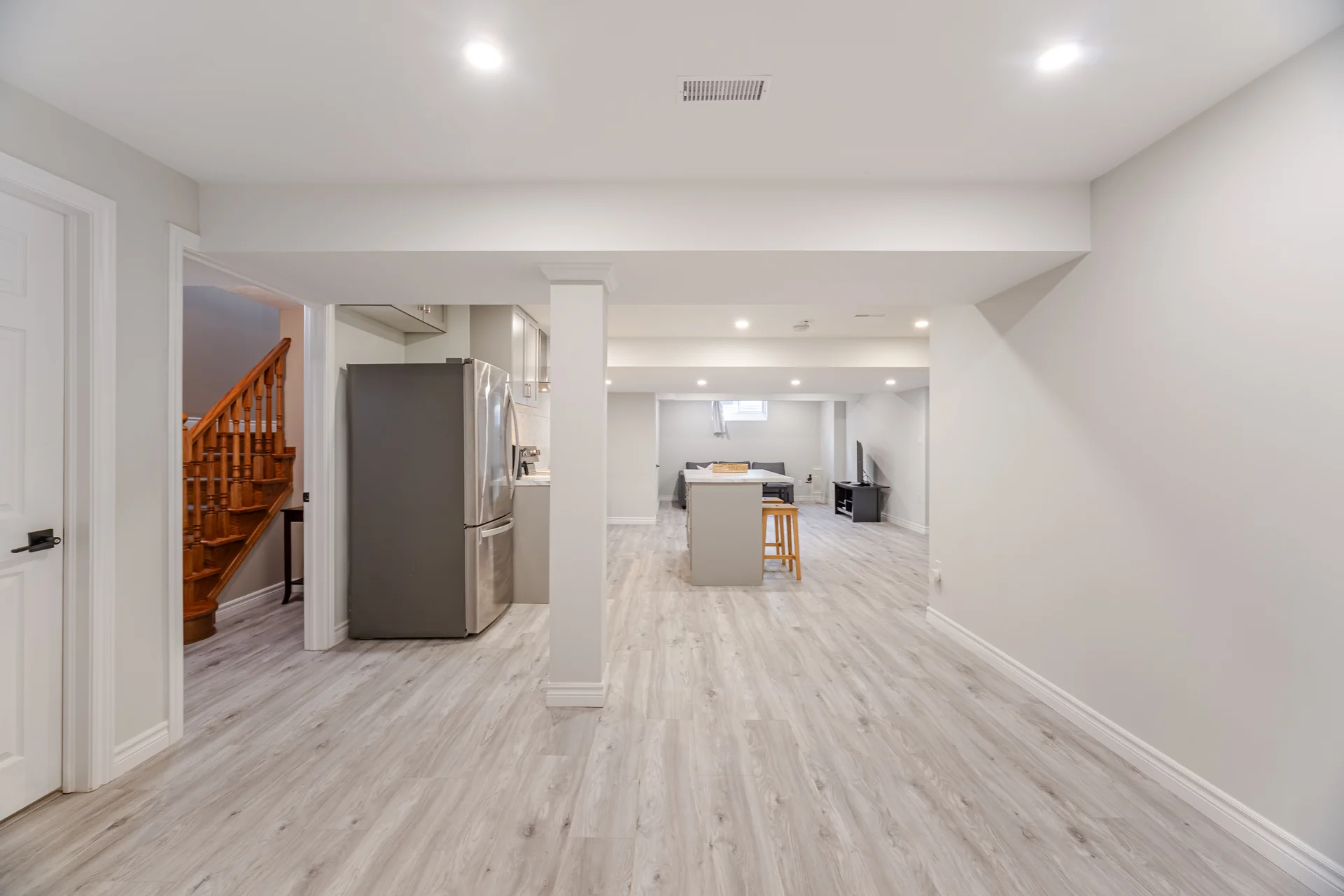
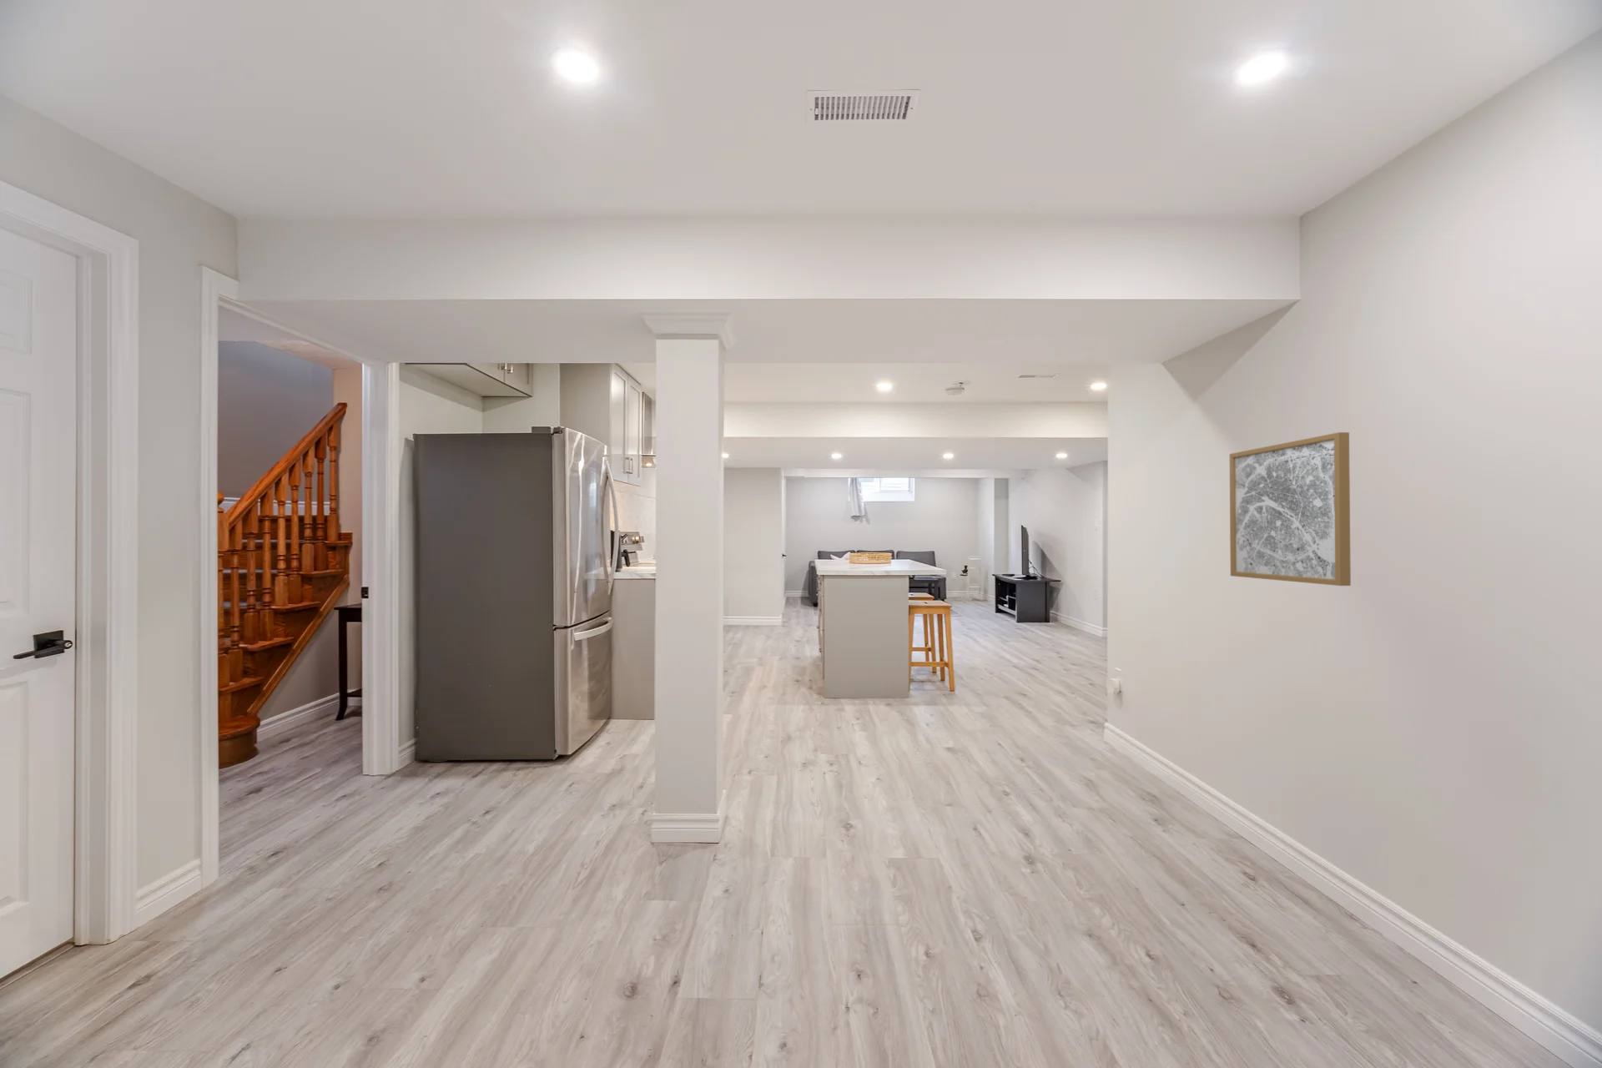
+ wall art [1229,431,1352,586]
